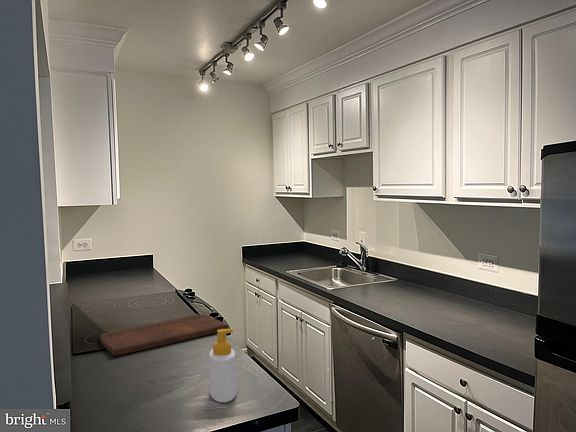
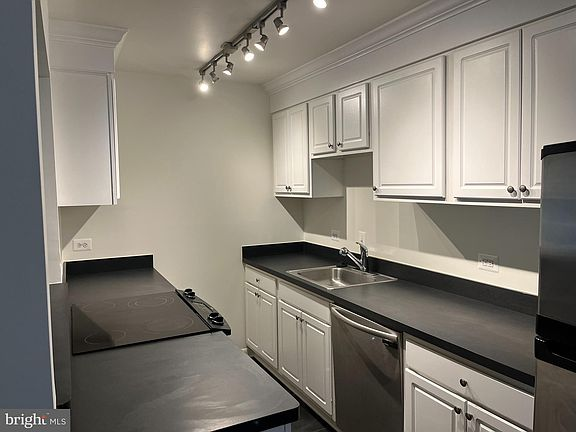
- soap bottle [208,328,237,403]
- cutting board [99,313,229,357]
